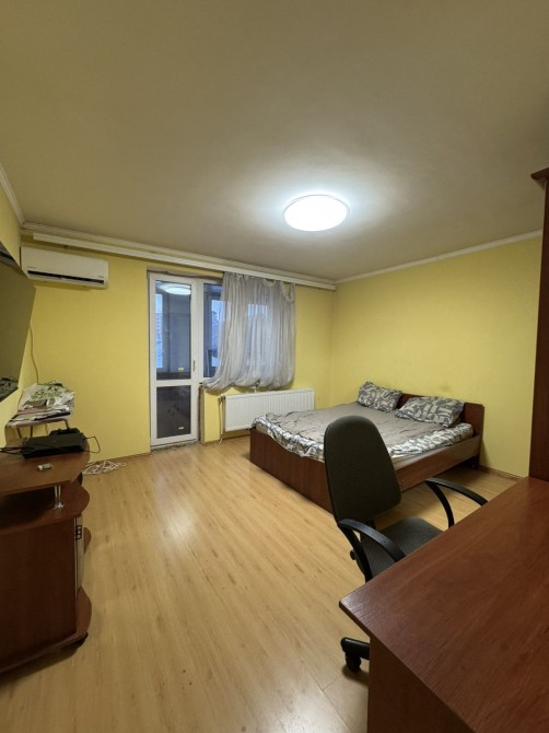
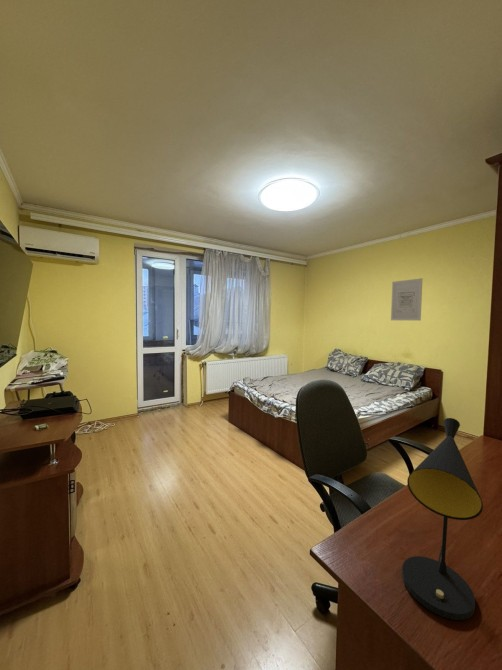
+ wall art [390,277,423,321]
+ table lamp [401,417,484,621]
